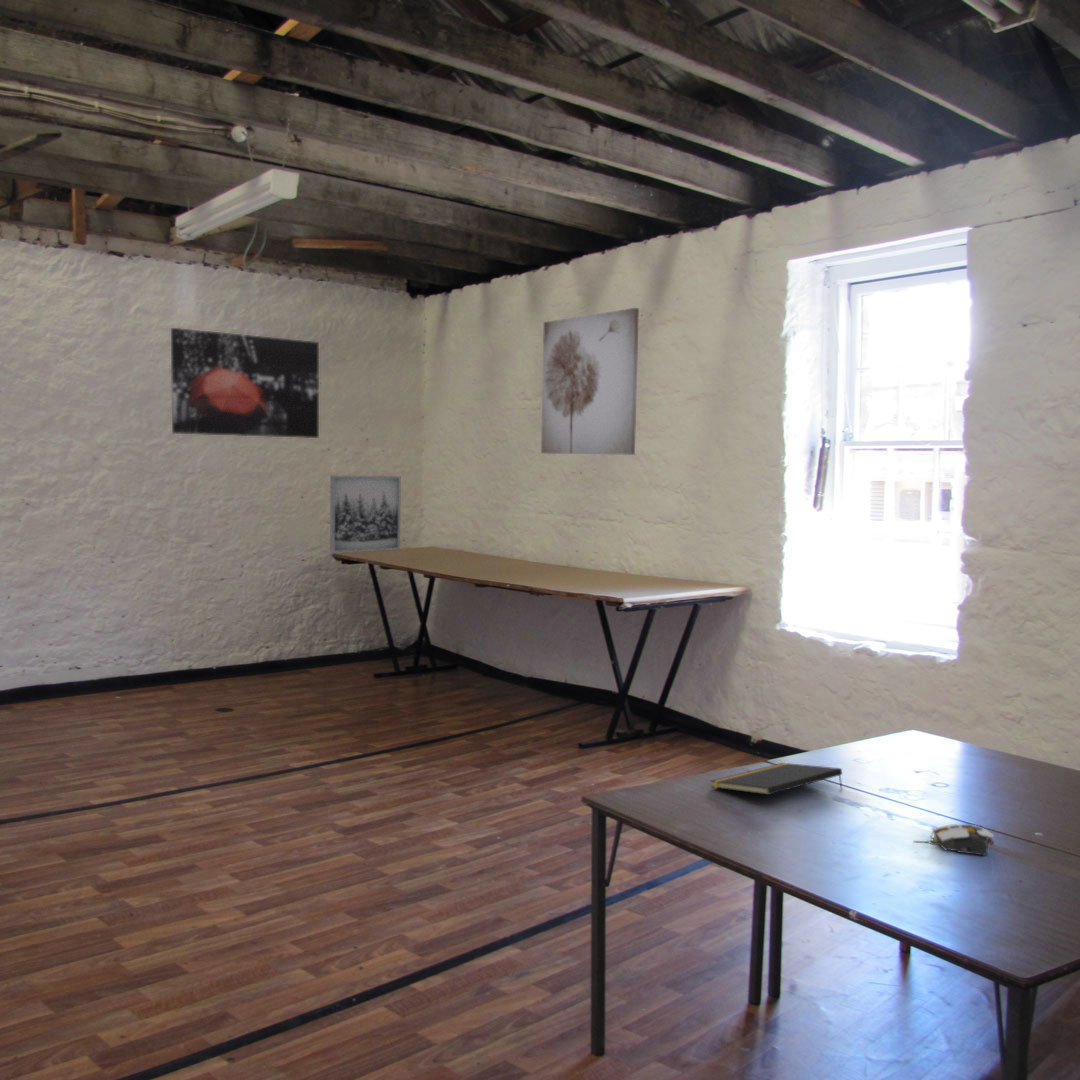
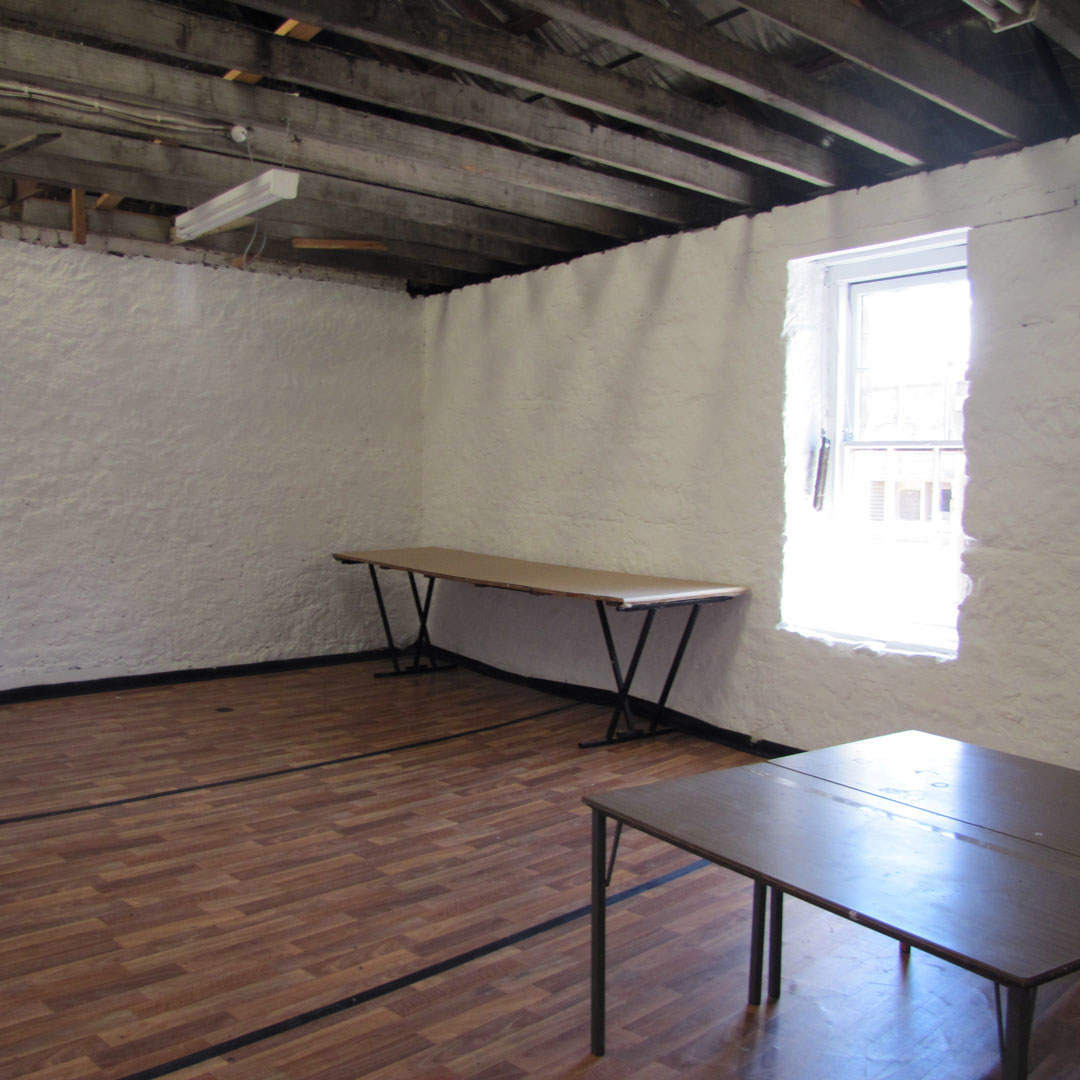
- computer mouse [913,823,995,856]
- notepad [709,762,843,796]
- wall art [170,327,320,439]
- wall art [329,475,401,554]
- wall art [540,307,640,456]
